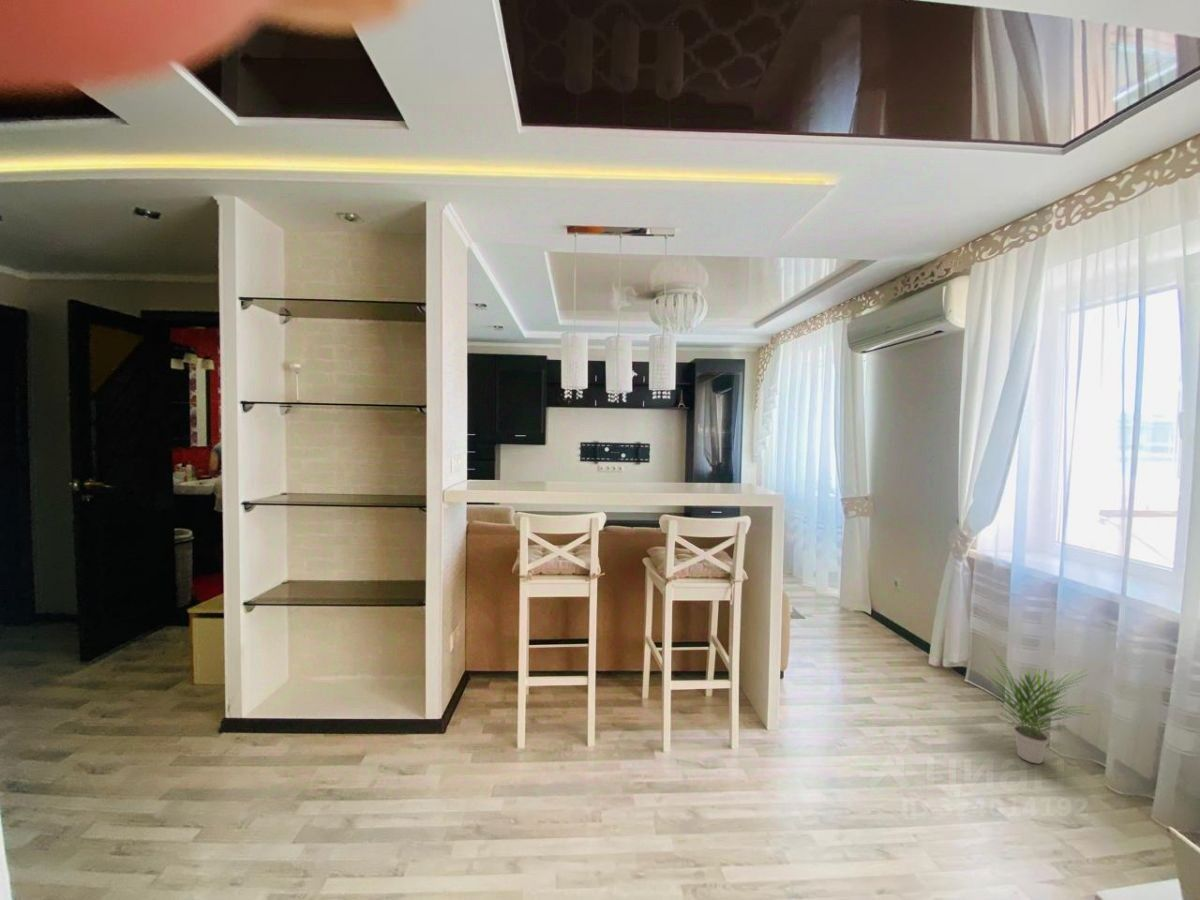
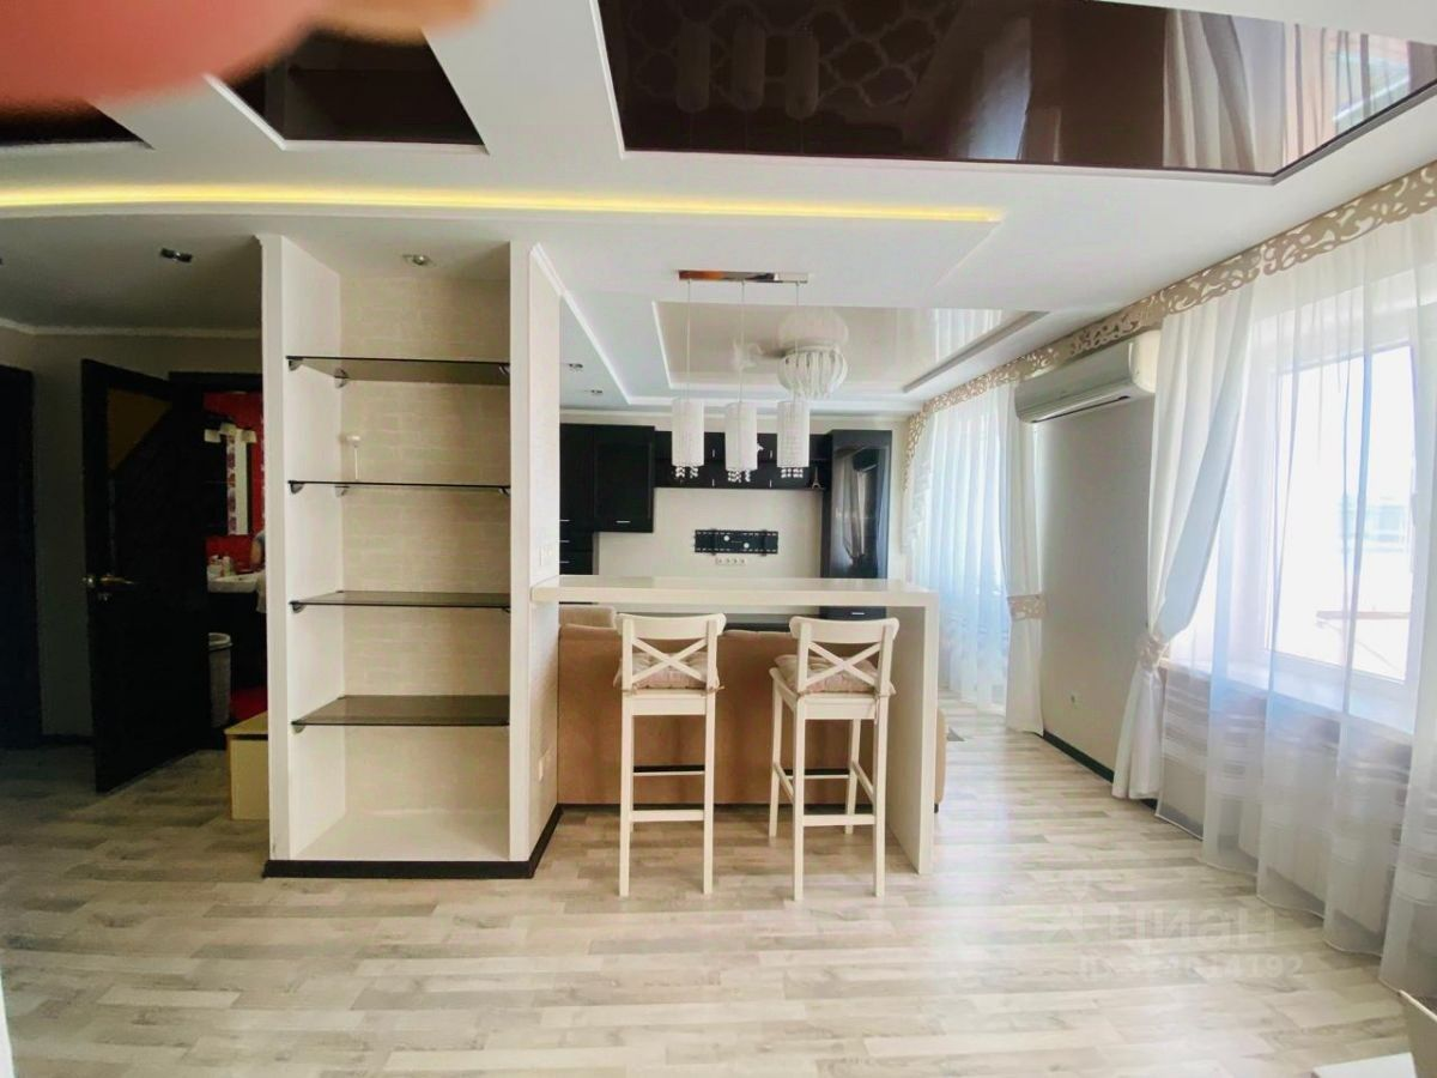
- potted plant [981,646,1097,765]
